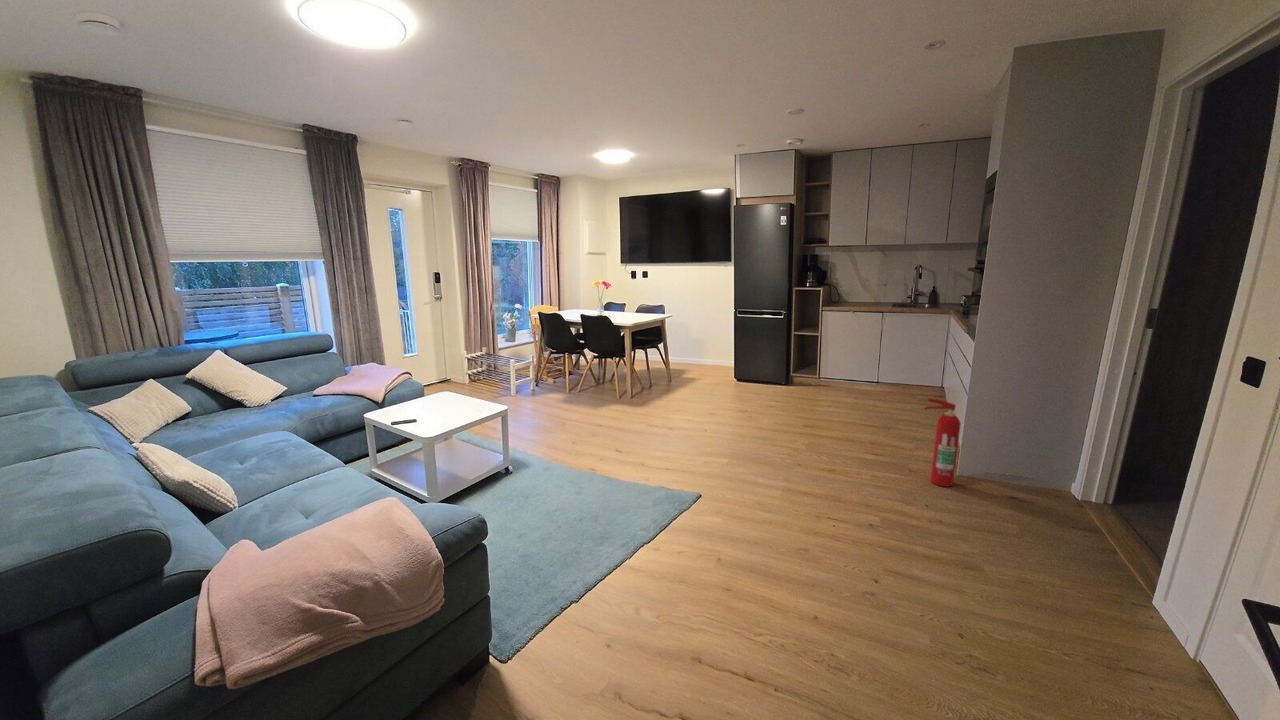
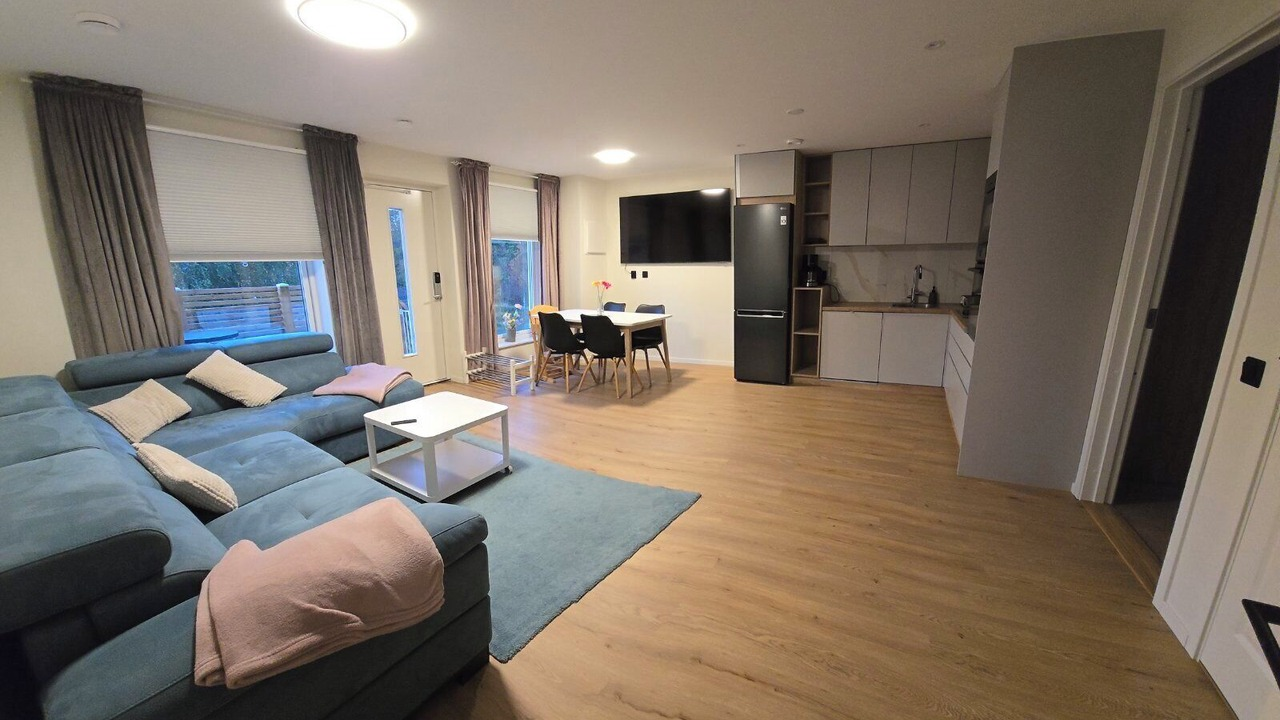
- fire extinguisher [923,397,962,488]
